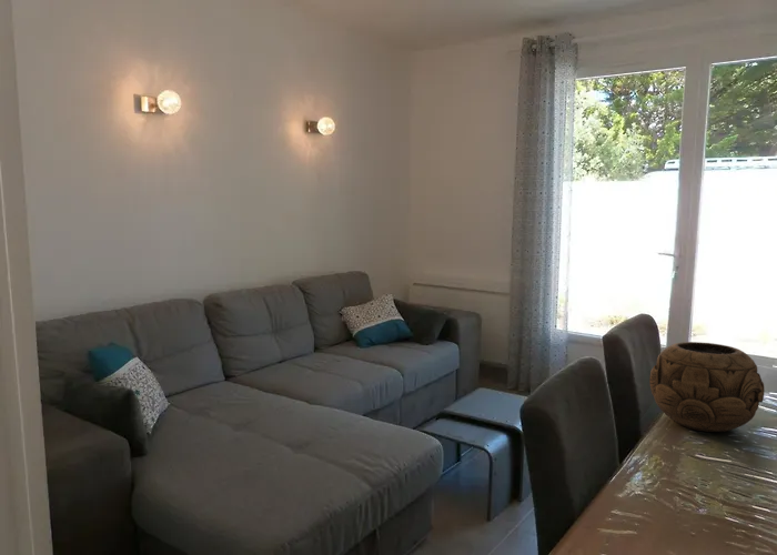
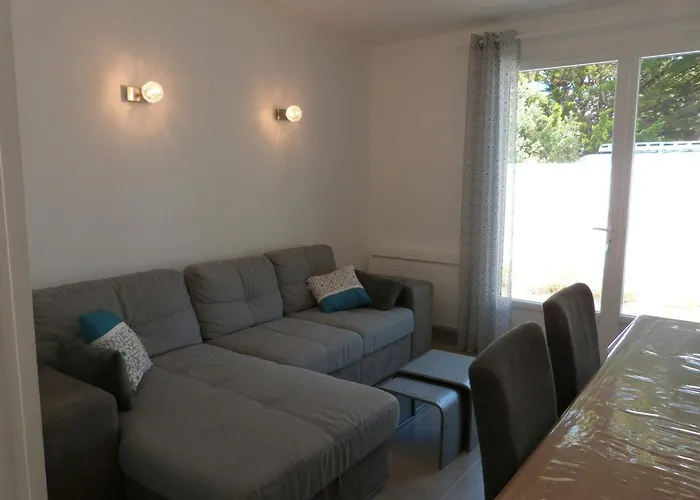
- decorative bowl [649,341,766,433]
